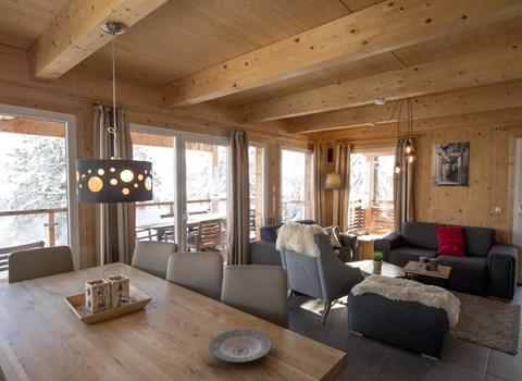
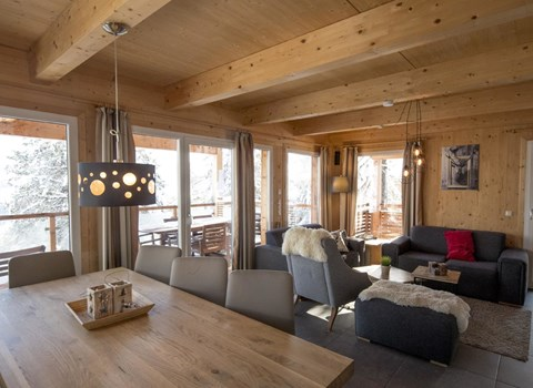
- plate [208,329,273,364]
